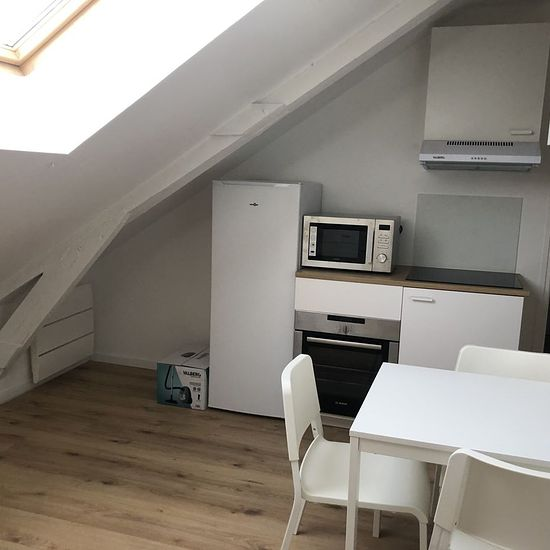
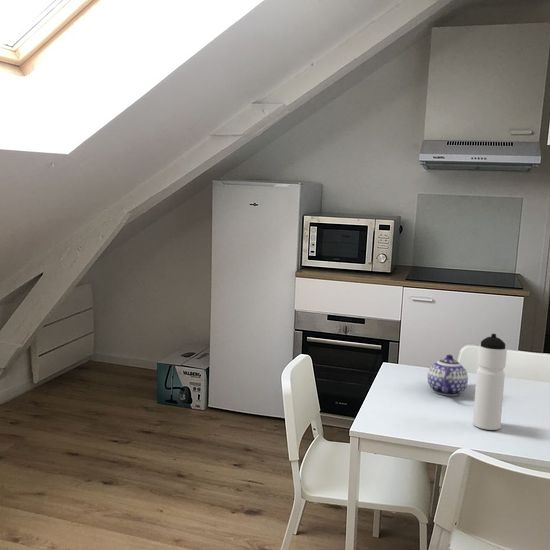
+ teapot [427,354,469,396]
+ water bottle [472,333,508,431]
